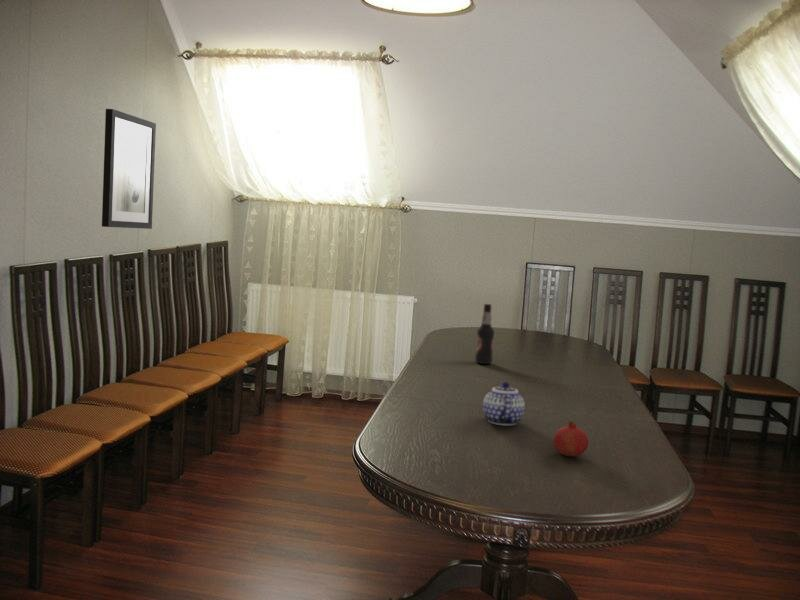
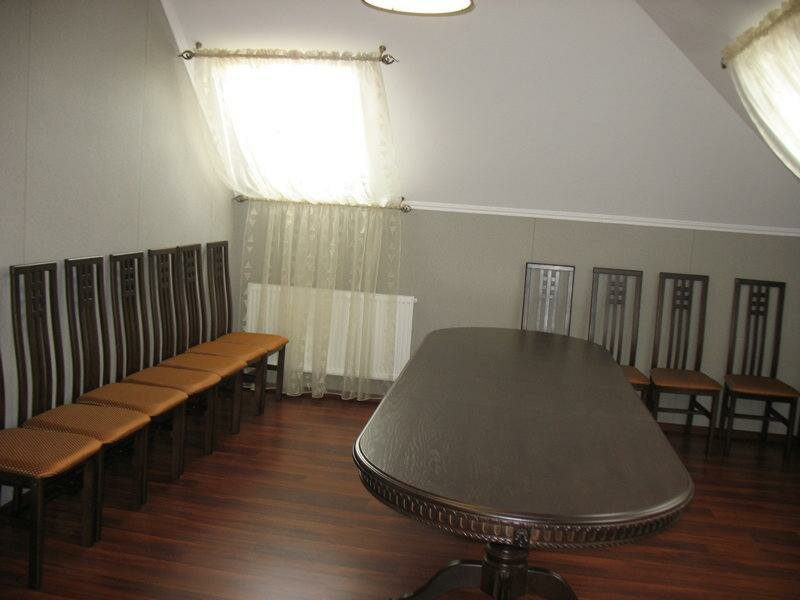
- fruit [553,420,589,457]
- bottle [474,303,495,365]
- teapot [482,381,526,426]
- wall art [101,108,157,230]
